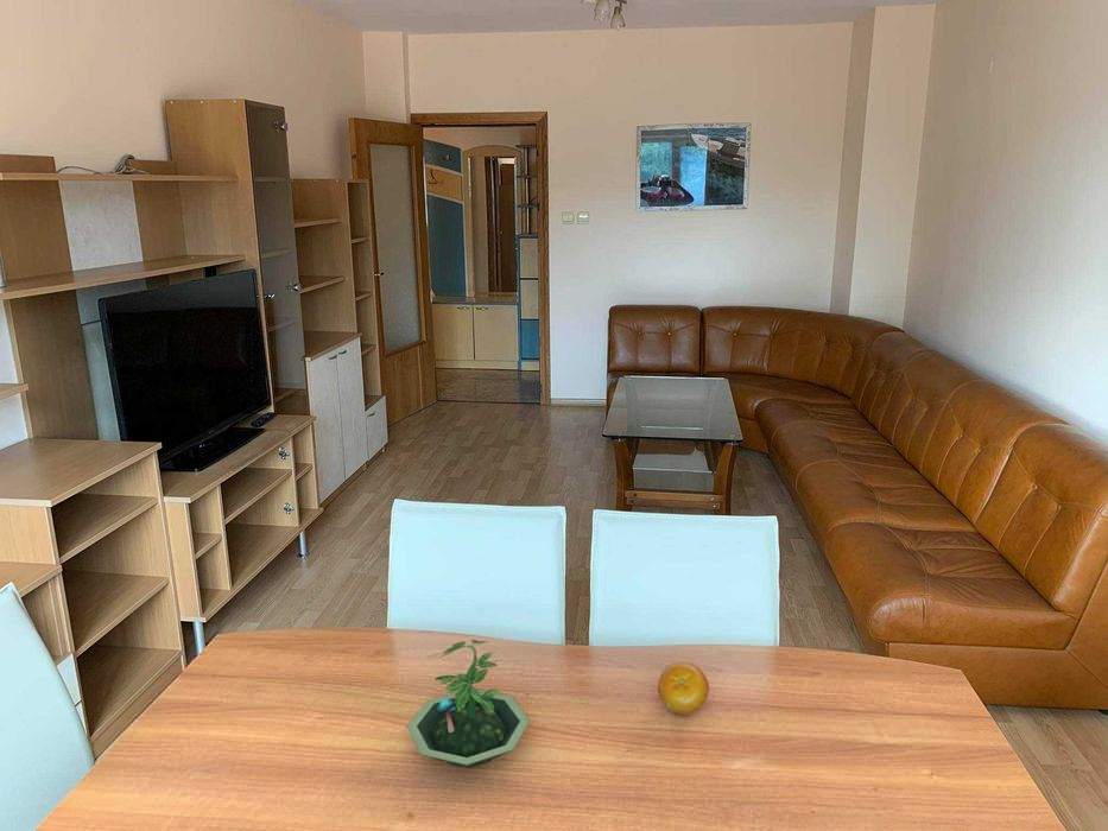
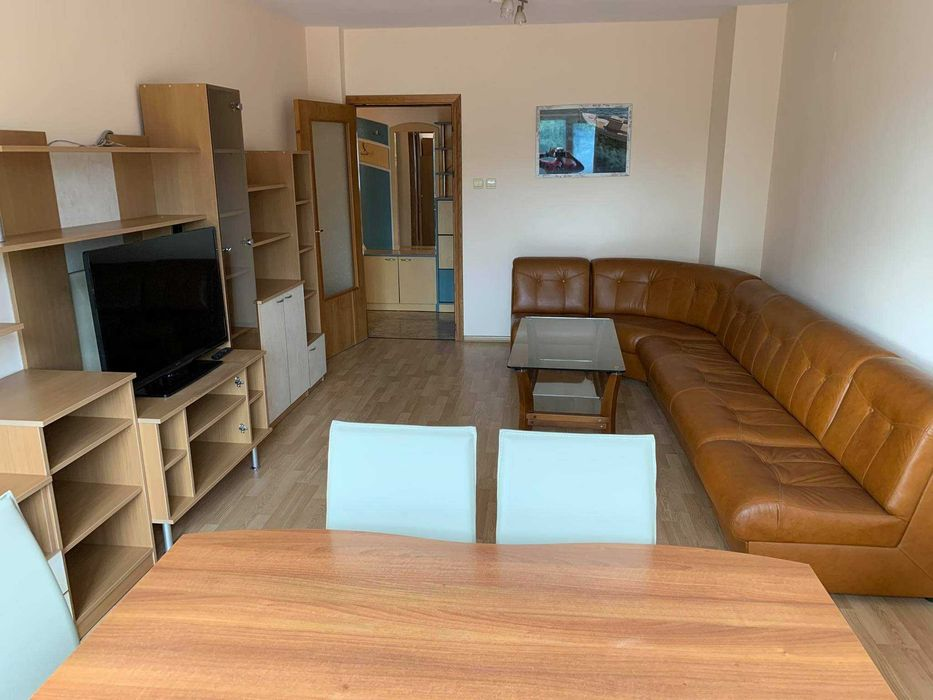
- fruit [657,661,710,716]
- terrarium [406,639,531,769]
